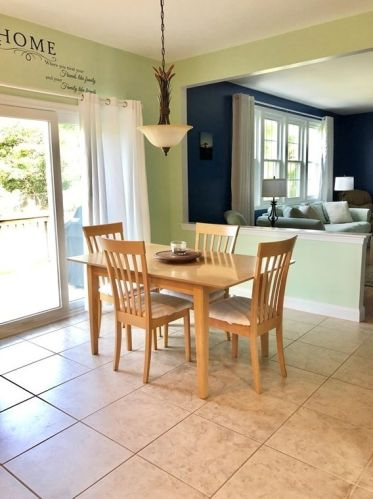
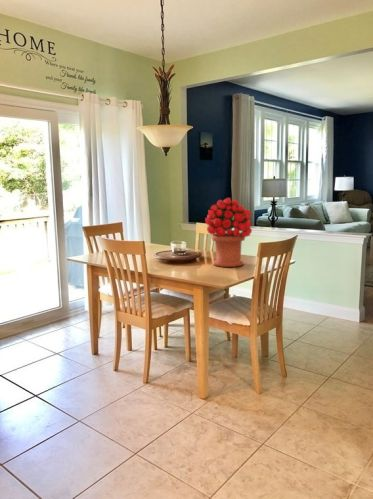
+ bouquet [204,197,253,268]
